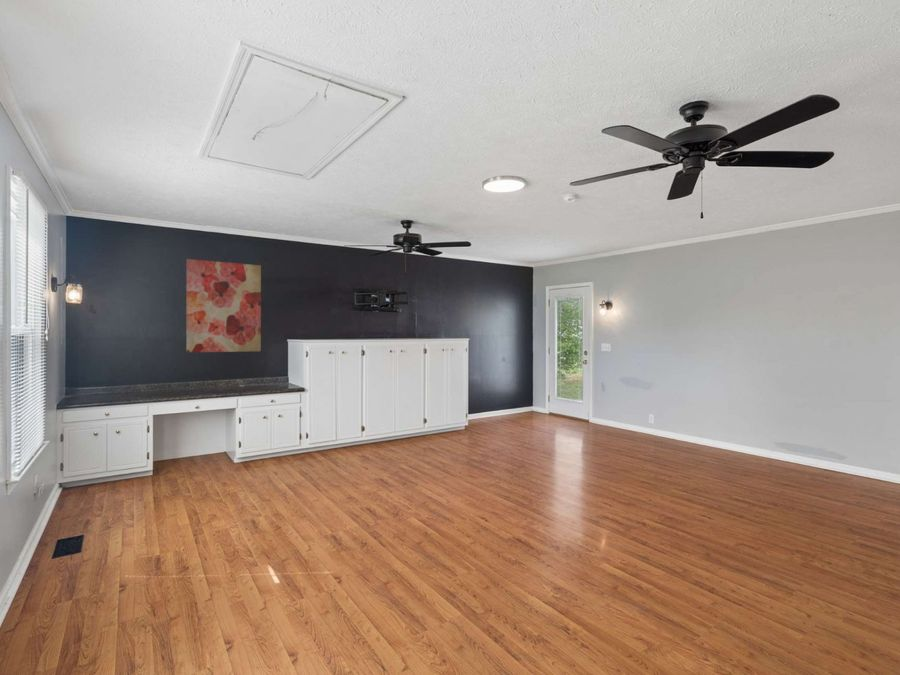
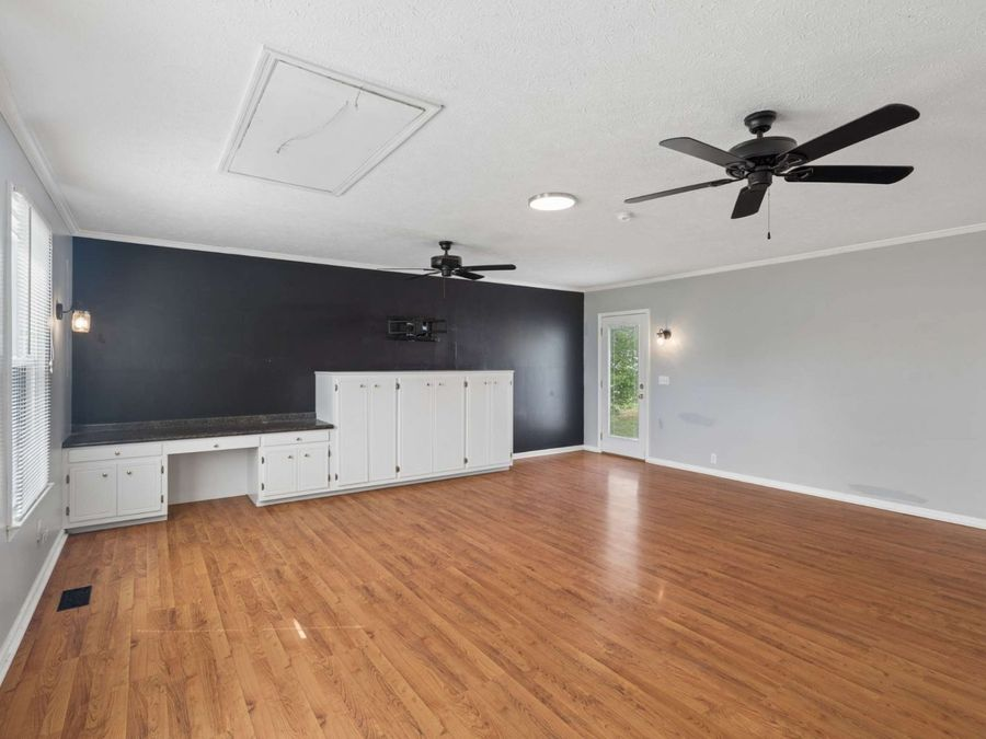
- wall art [185,258,262,353]
